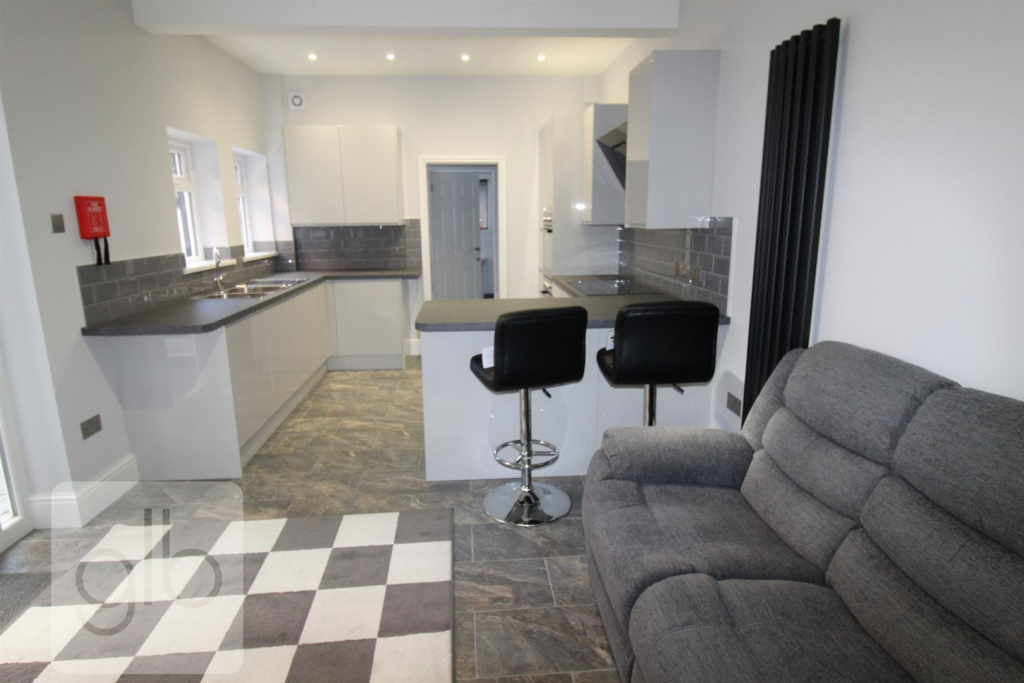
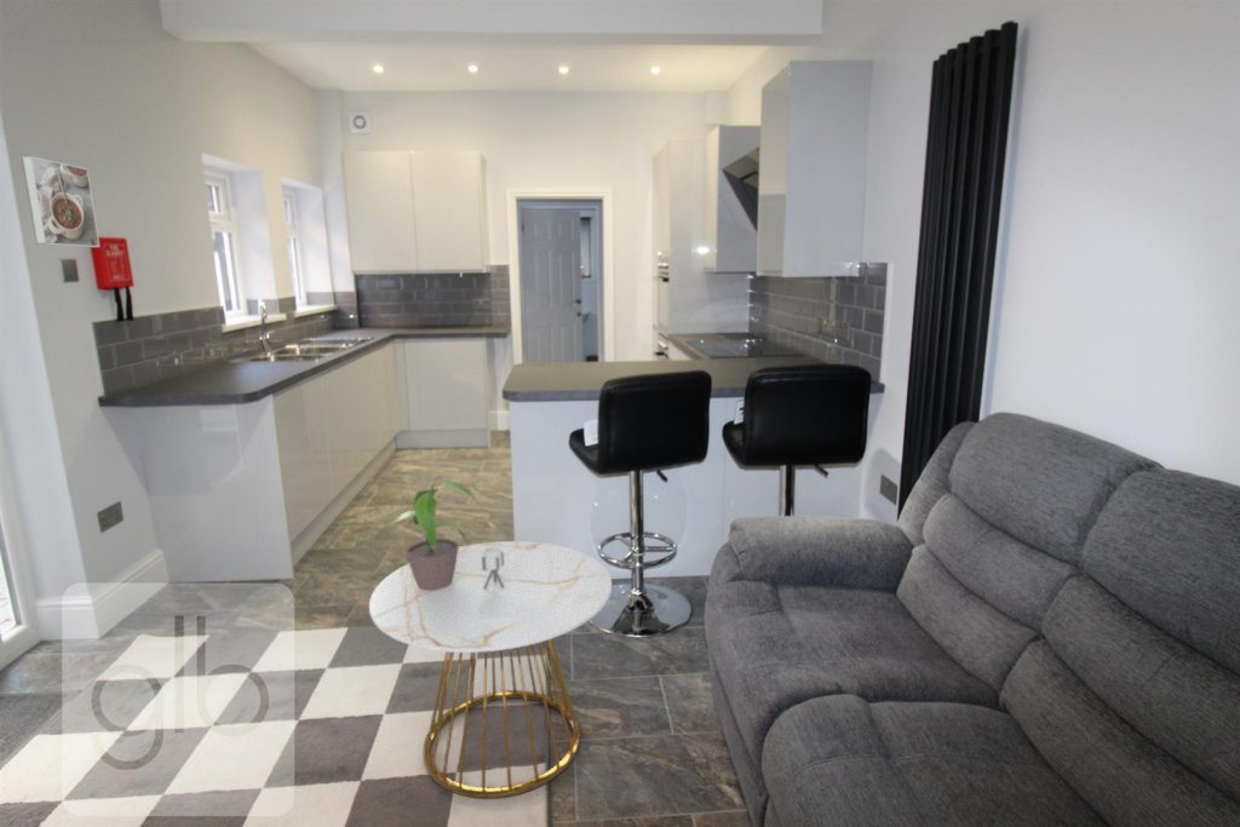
+ side table [368,540,613,799]
+ potted plant [379,481,484,591]
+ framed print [21,155,101,248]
